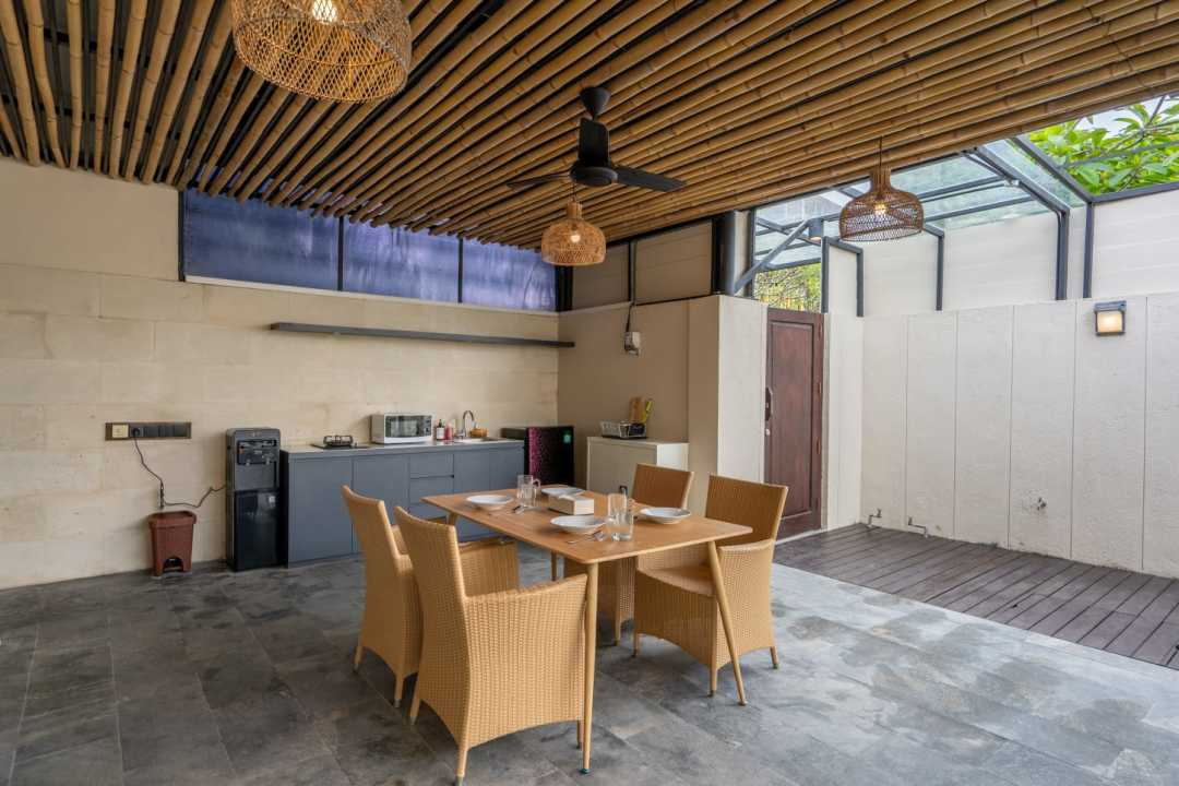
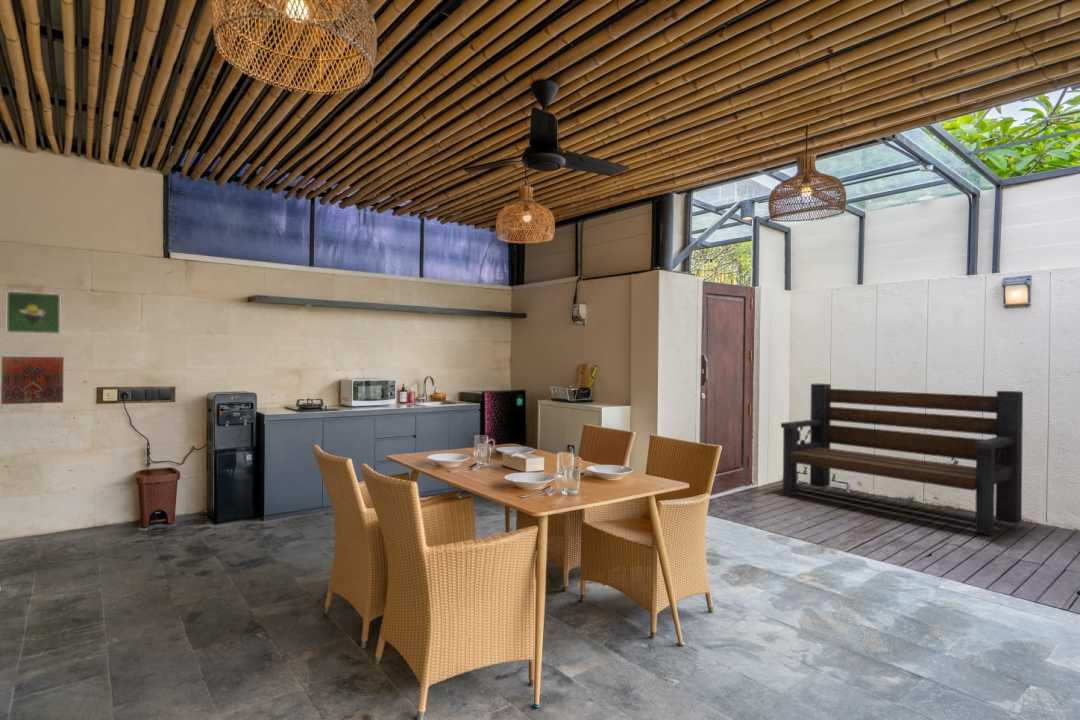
+ decorative tile [0,356,65,405]
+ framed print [6,290,61,335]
+ bench [780,383,1024,536]
